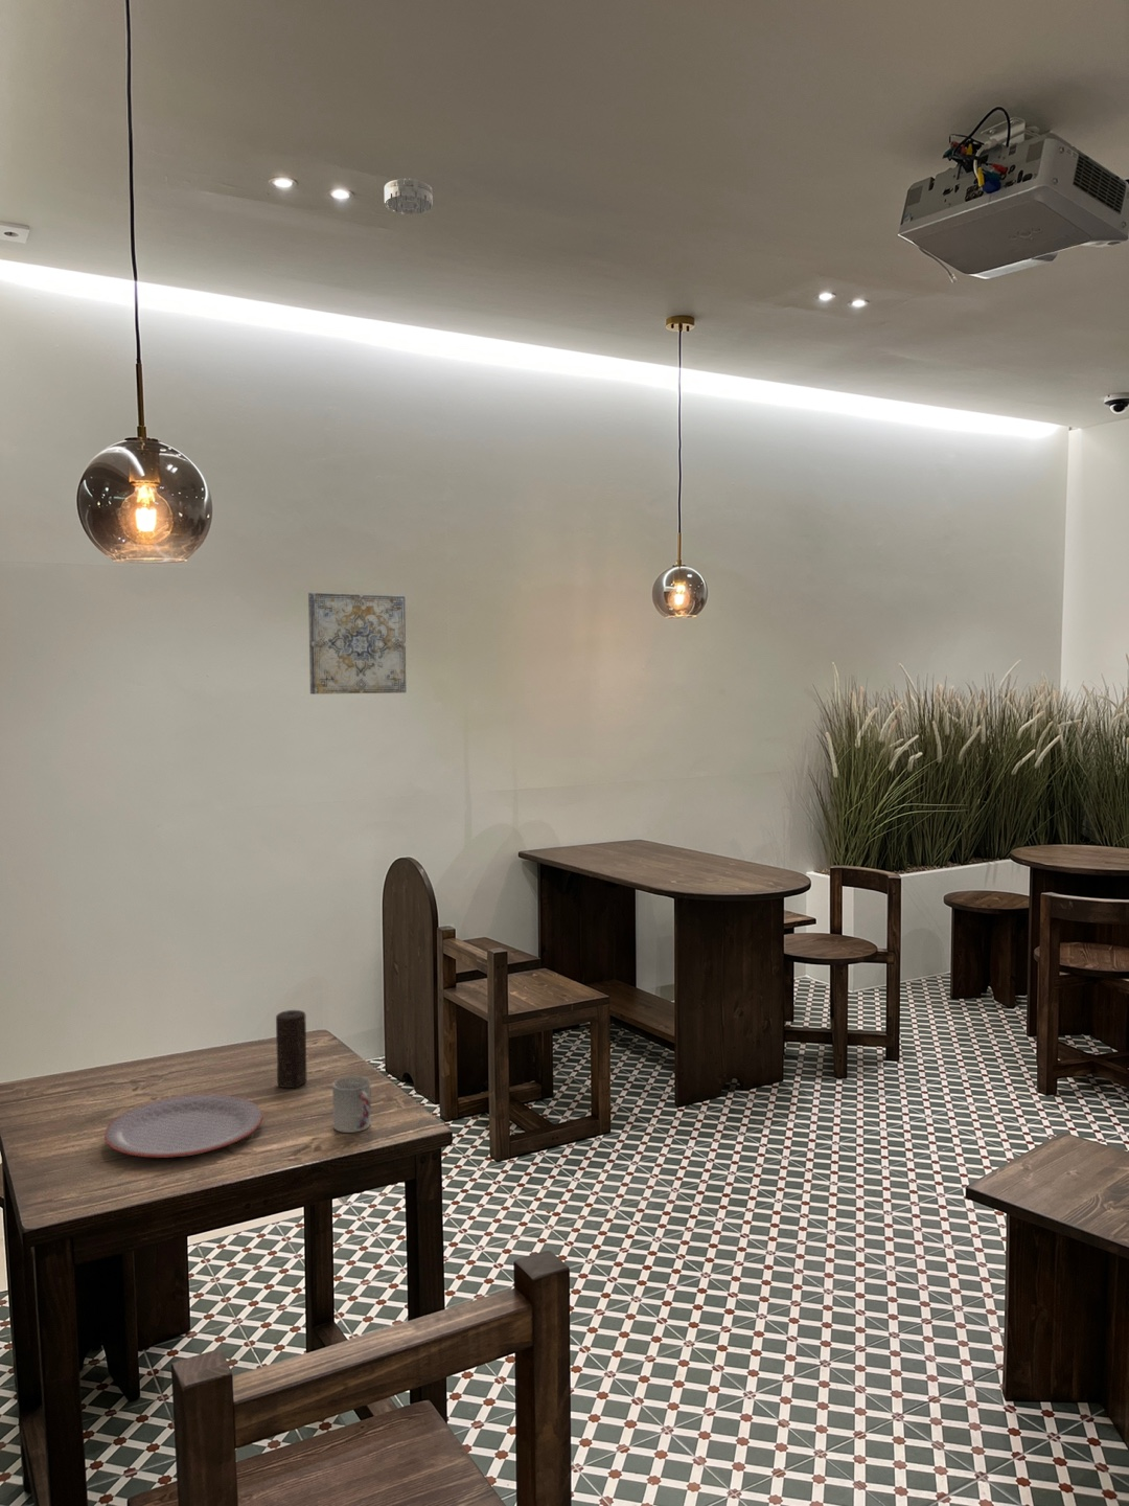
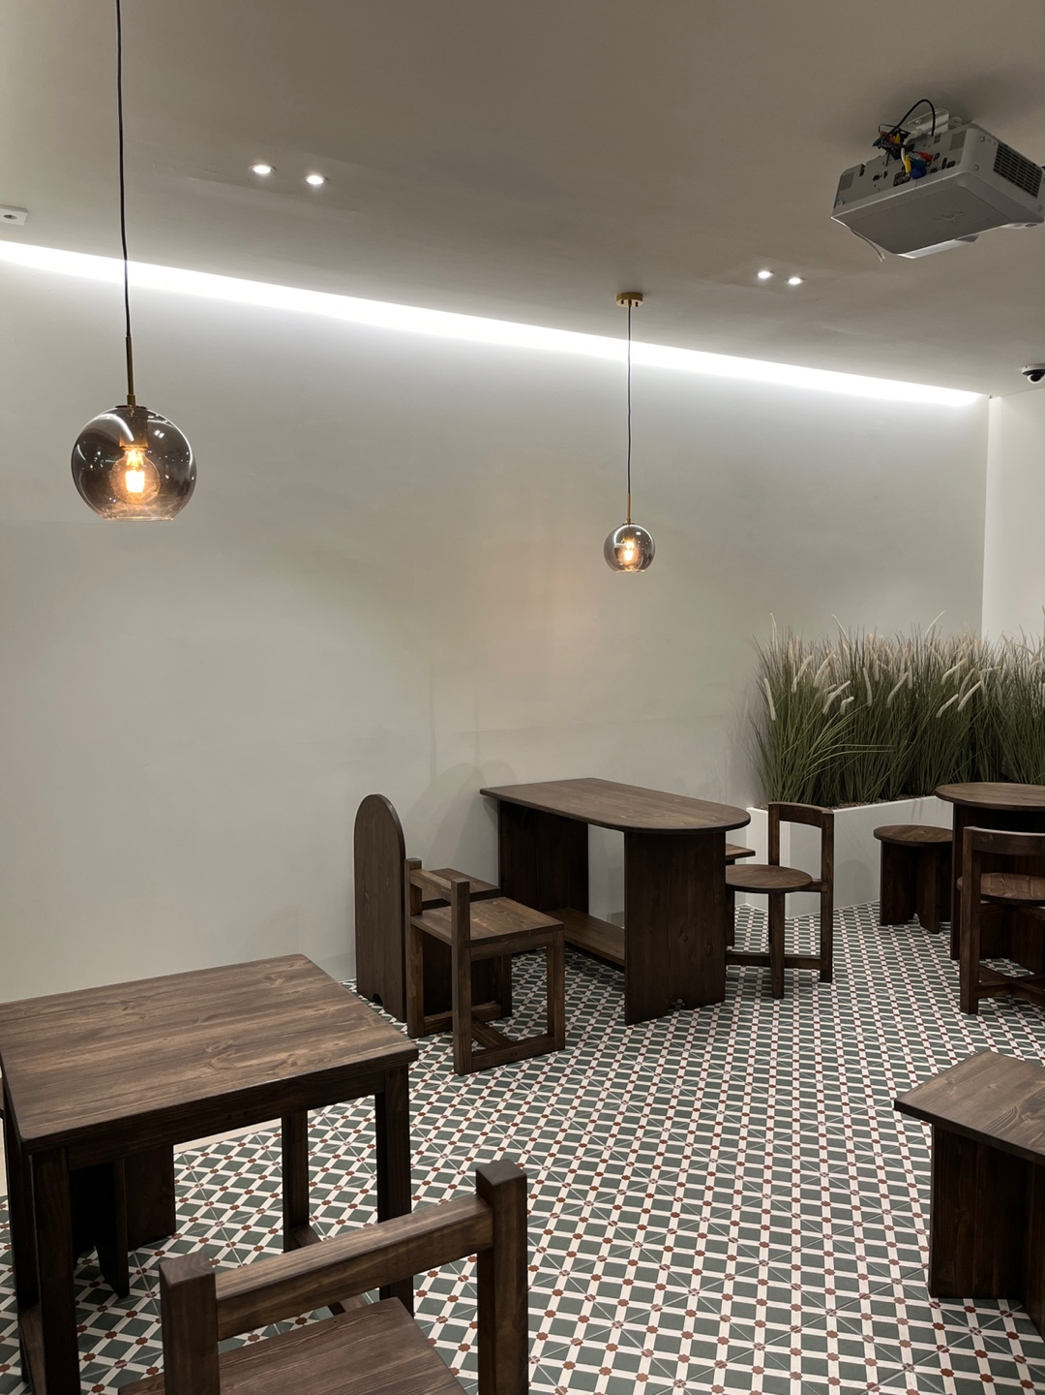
- smoke detector [384,178,434,216]
- cup [331,1076,372,1134]
- plate [103,1093,263,1159]
- candle [275,1009,307,1089]
- wall art [307,592,407,695]
